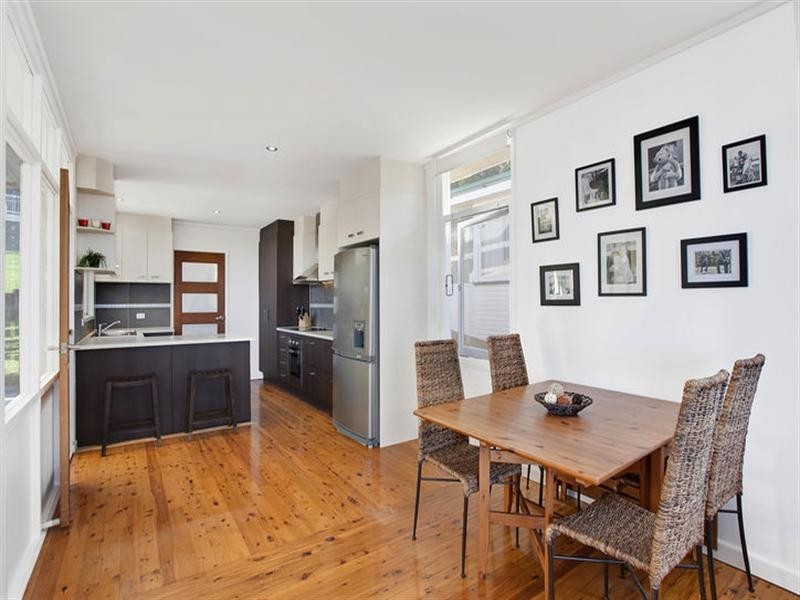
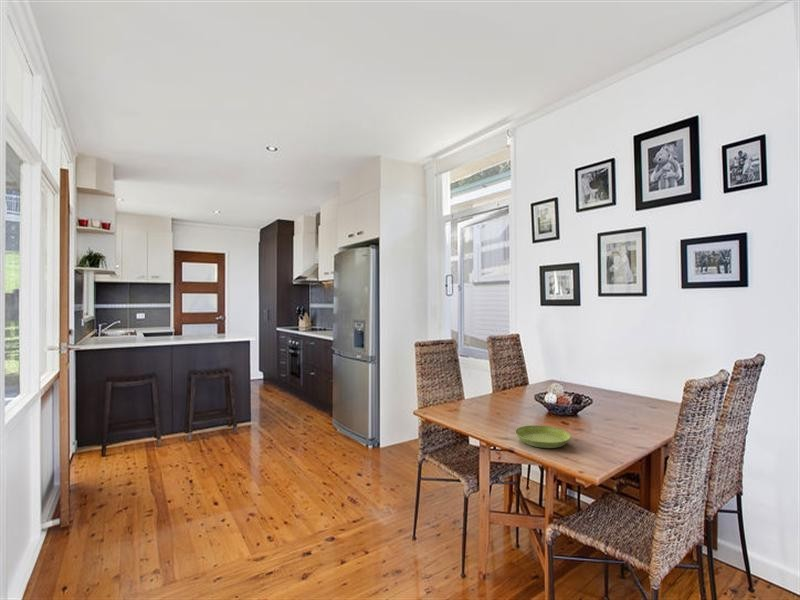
+ saucer [514,424,572,449]
